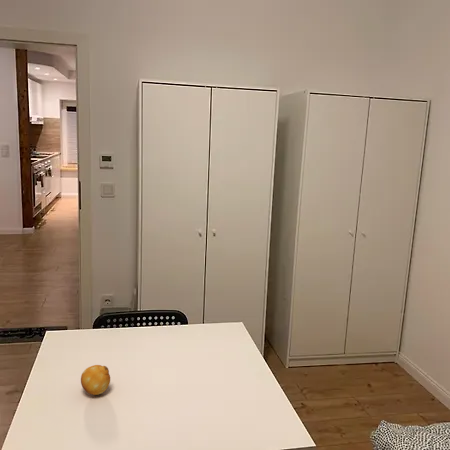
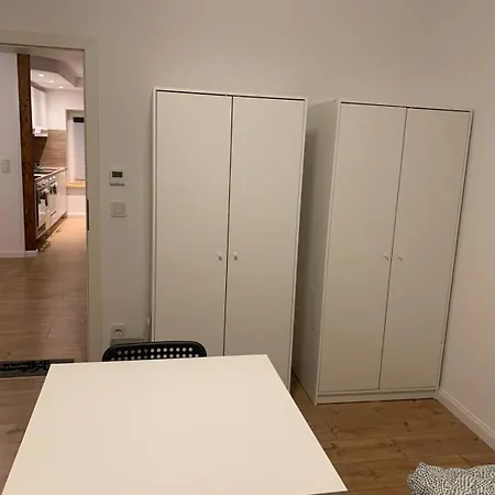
- fruit [80,364,111,396]
